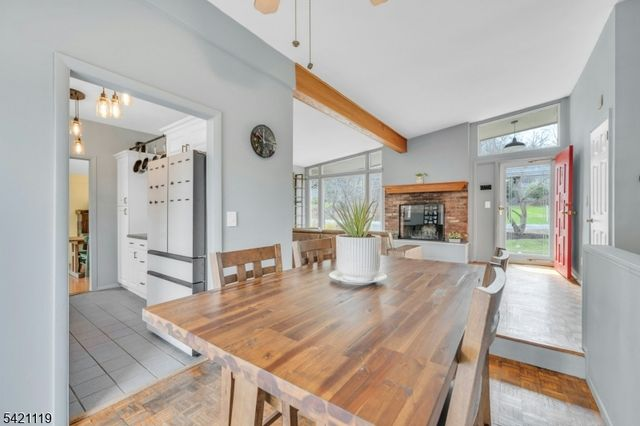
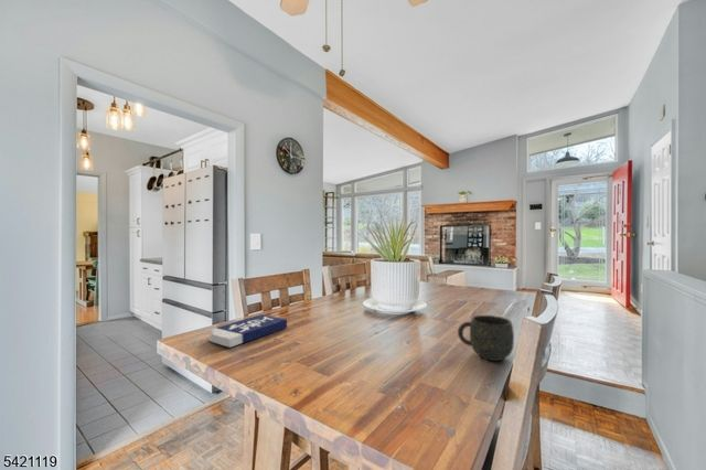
+ book [208,313,288,349]
+ mug [457,314,515,362]
